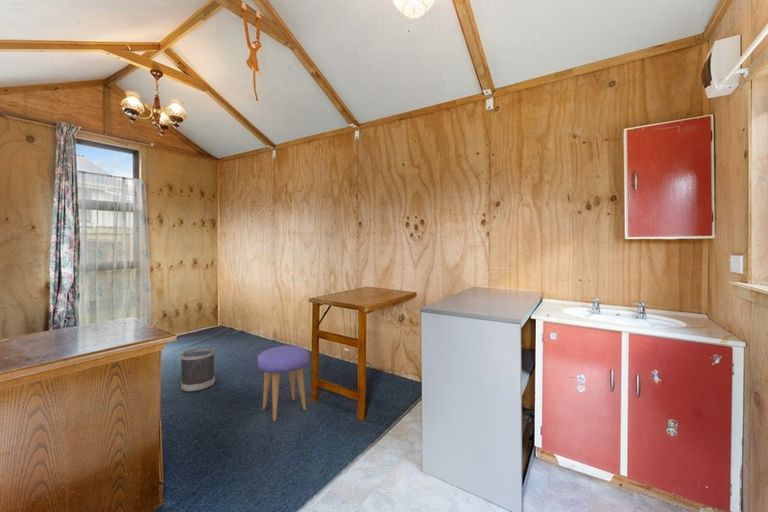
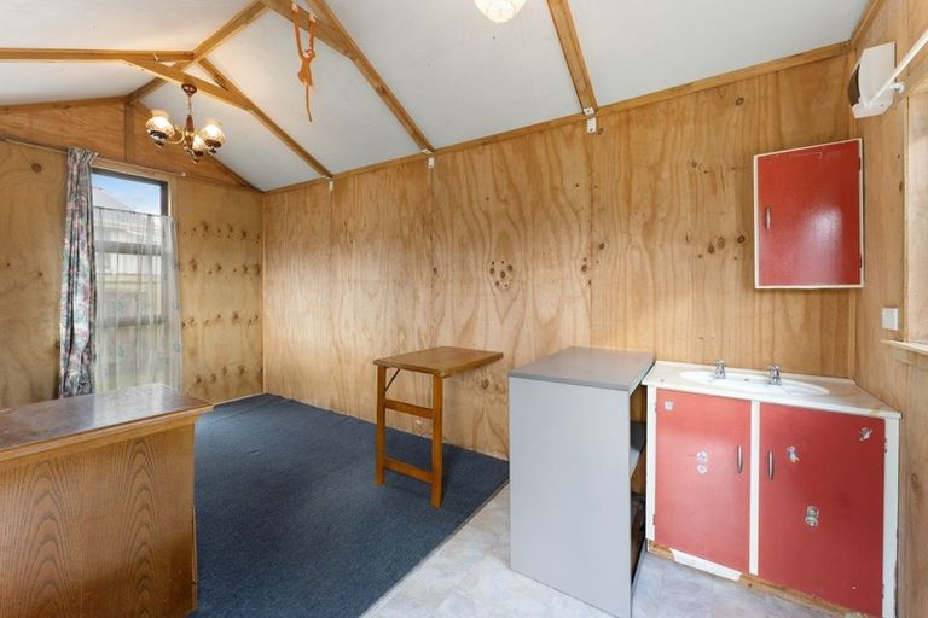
- stool [257,344,310,422]
- wastebasket [179,347,216,393]
